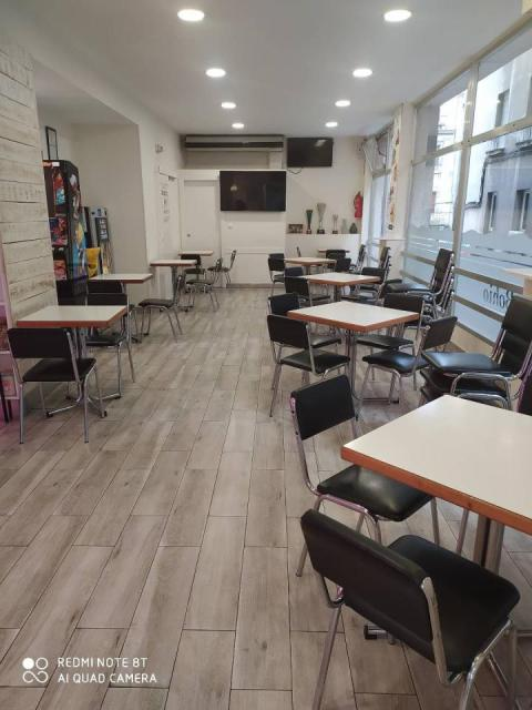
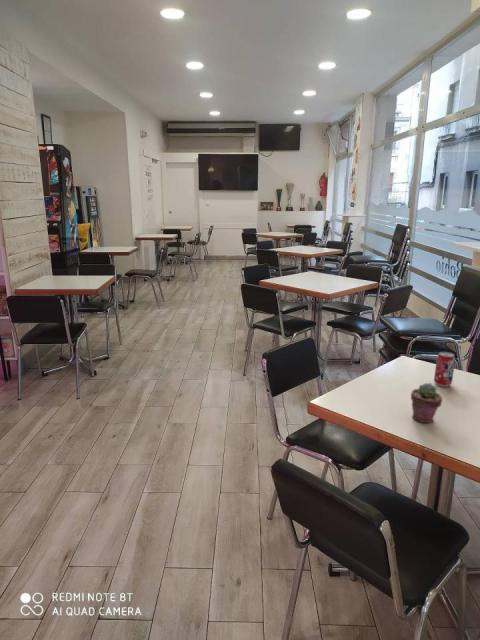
+ potted succulent [410,382,443,424]
+ beverage can [433,351,456,388]
